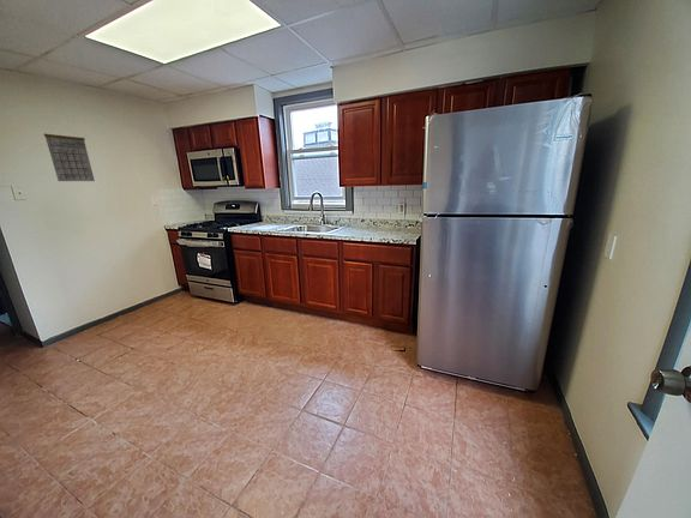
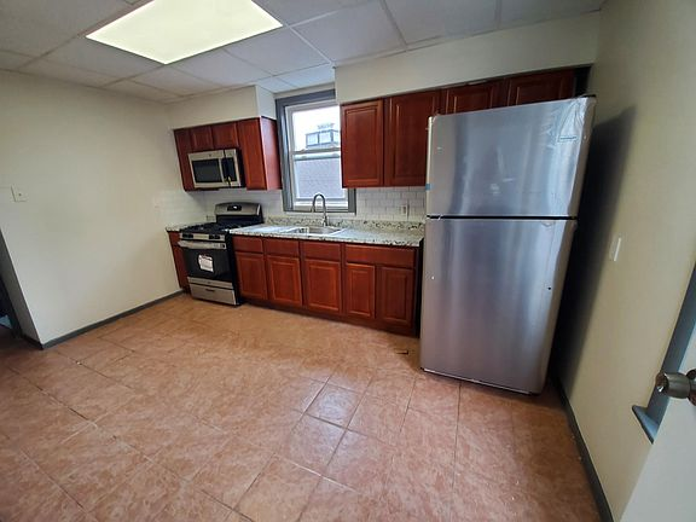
- calendar [43,126,96,182]
